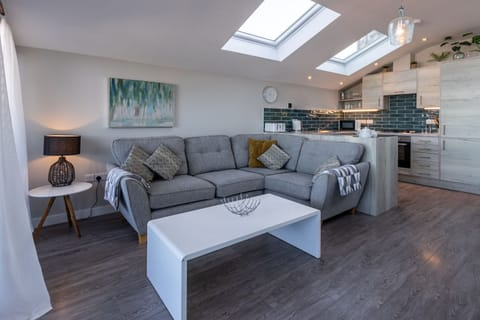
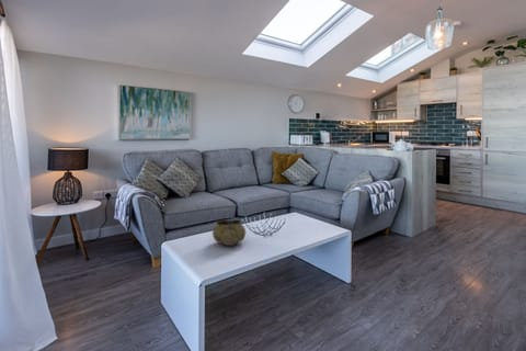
+ decorative bowl [211,218,247,247]
